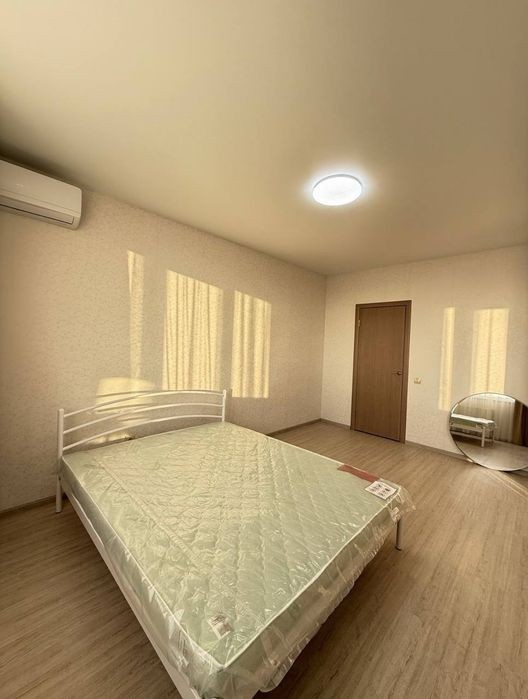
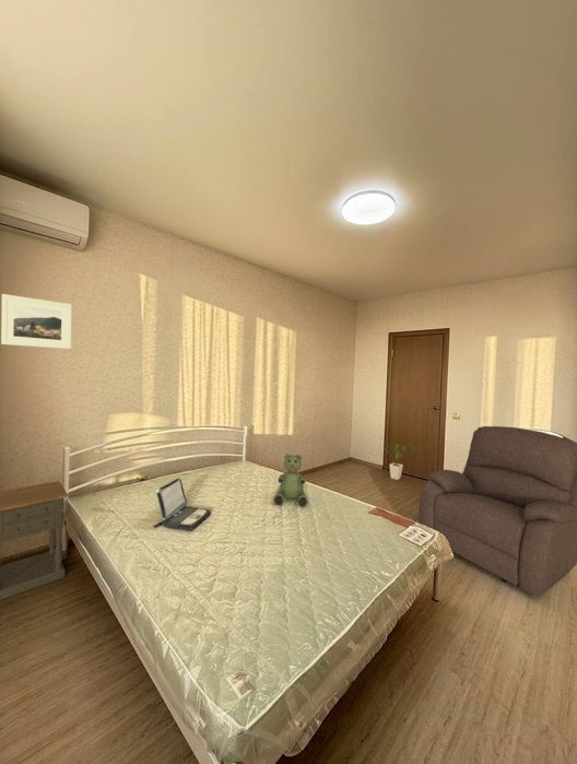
+ nightstand [0,481,69,601]
+ chair [419,425,577,598]
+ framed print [0,293,73,350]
+ house plant [384,444,417,481]
+ teddy bear [272,452,309,507]
+ laptop [153,477,212,531]
